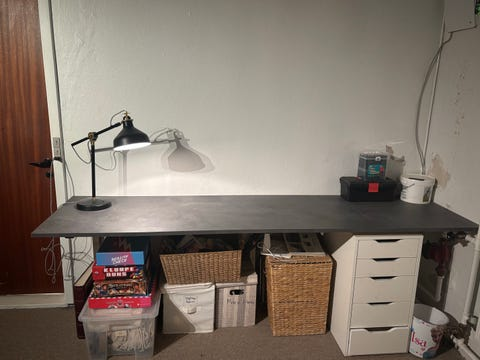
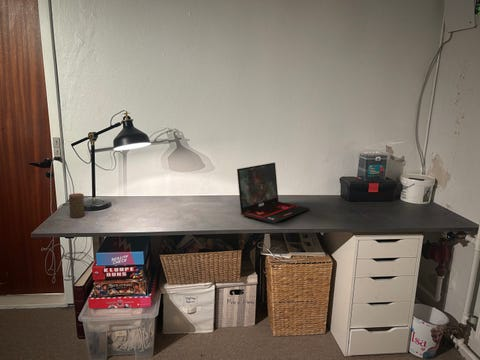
+ laptop [236,162,311,224]
+ cup [68,192,86,219]
